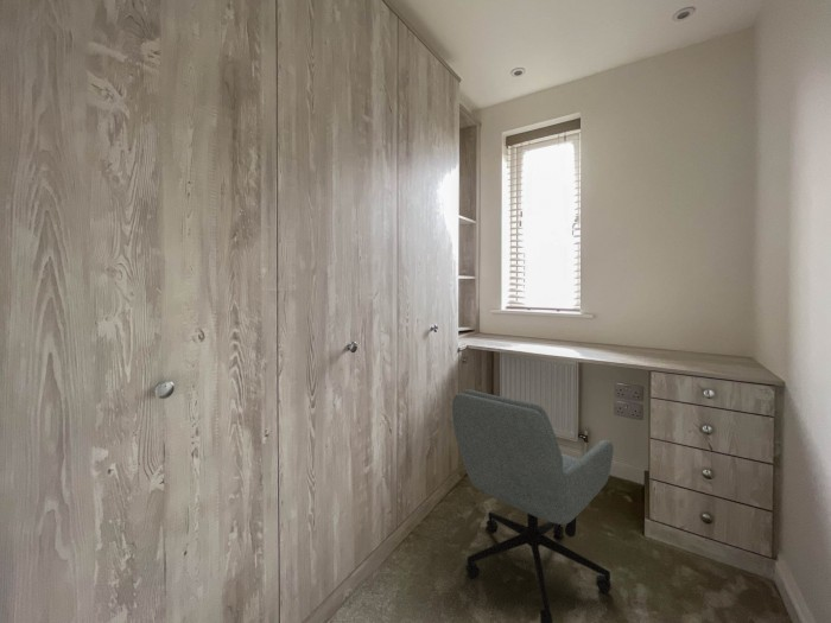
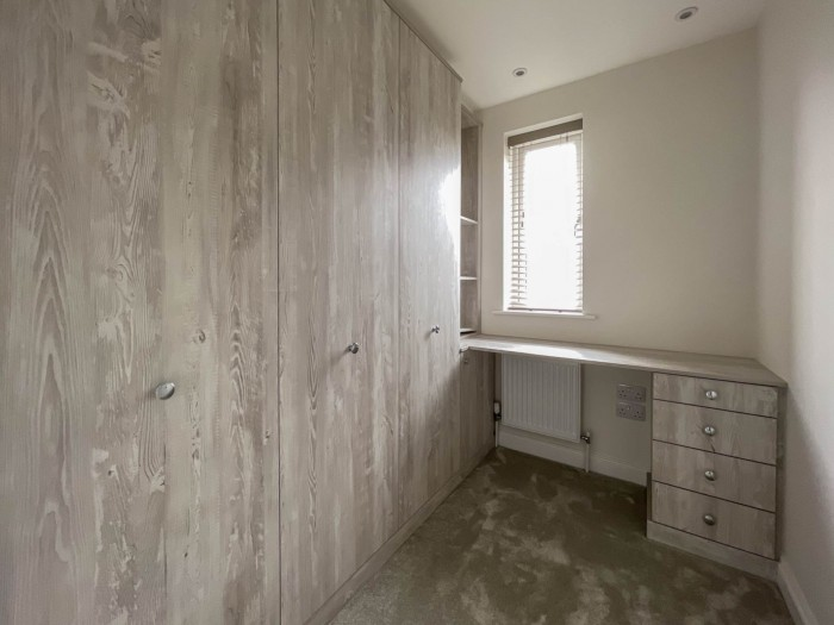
- office chair [451,388,615,623]
